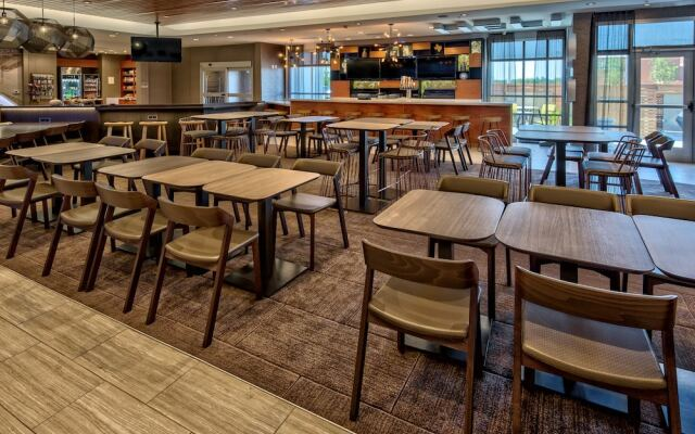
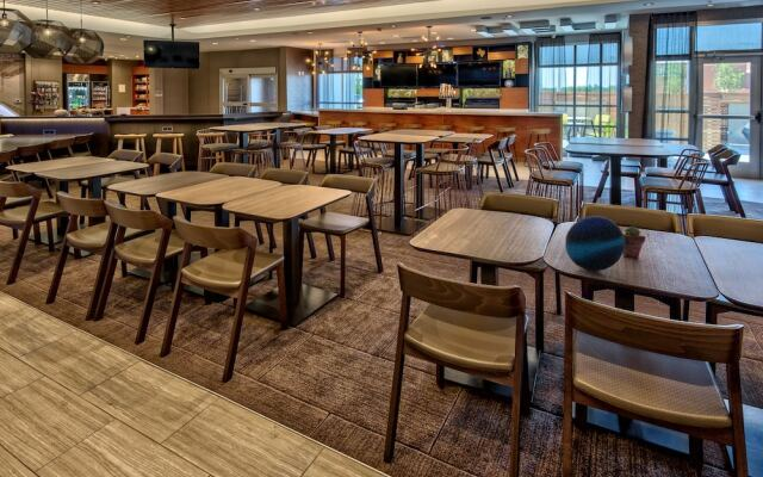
+ decorative orb [564,215,625,272]
+ potted succulent [622,225,647,259]
